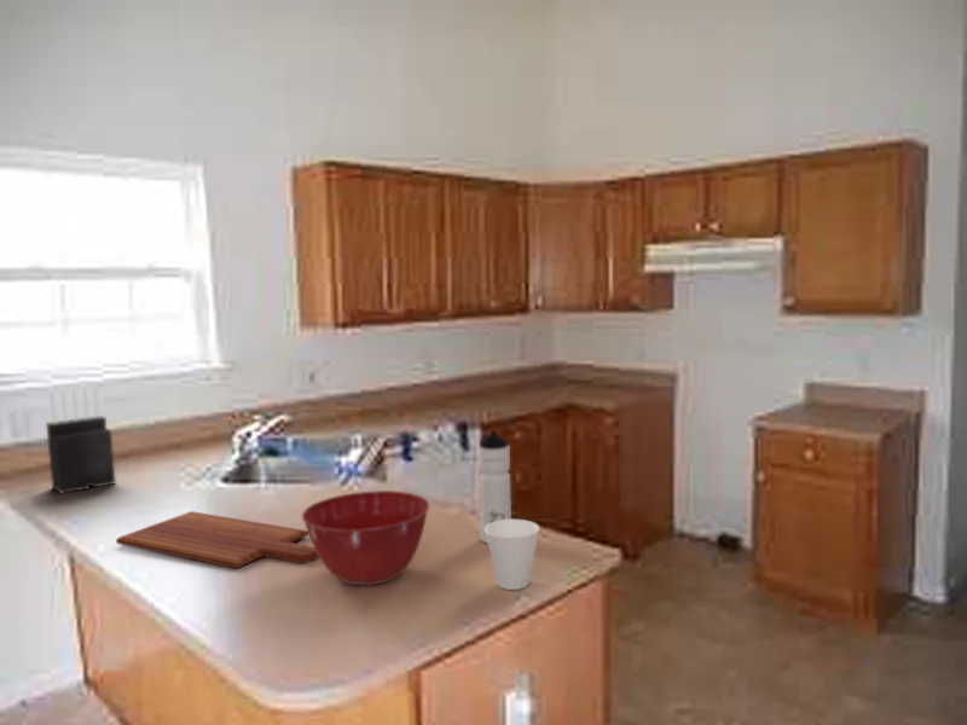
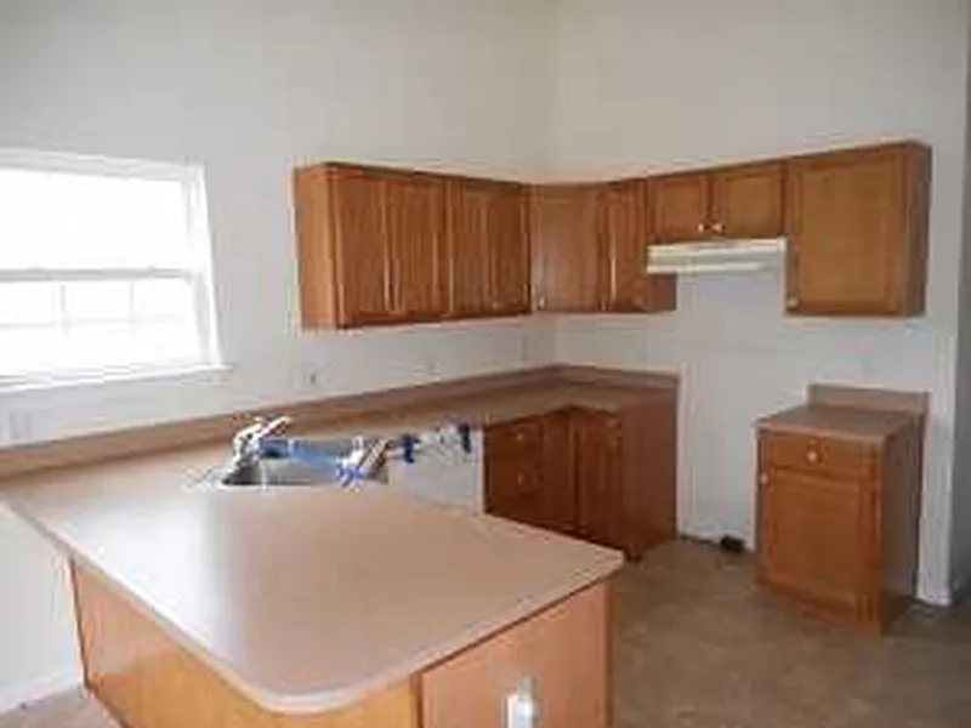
- cutting board [115,510,319,570]
- mixing bowl [301,489,430,586]
- water bottle [477,430,513,545]
- cup [485,518,540,591]
- knife block [45,383,117,494]
